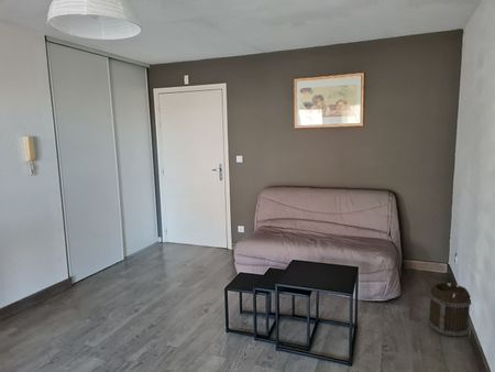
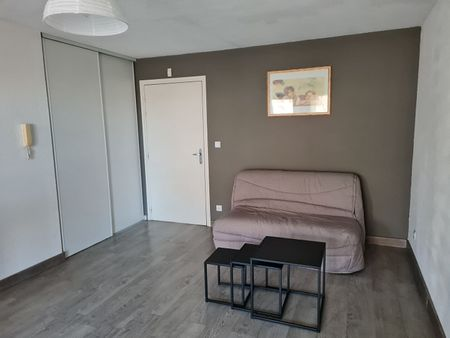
- wooden barrel [427,282,472,338]
